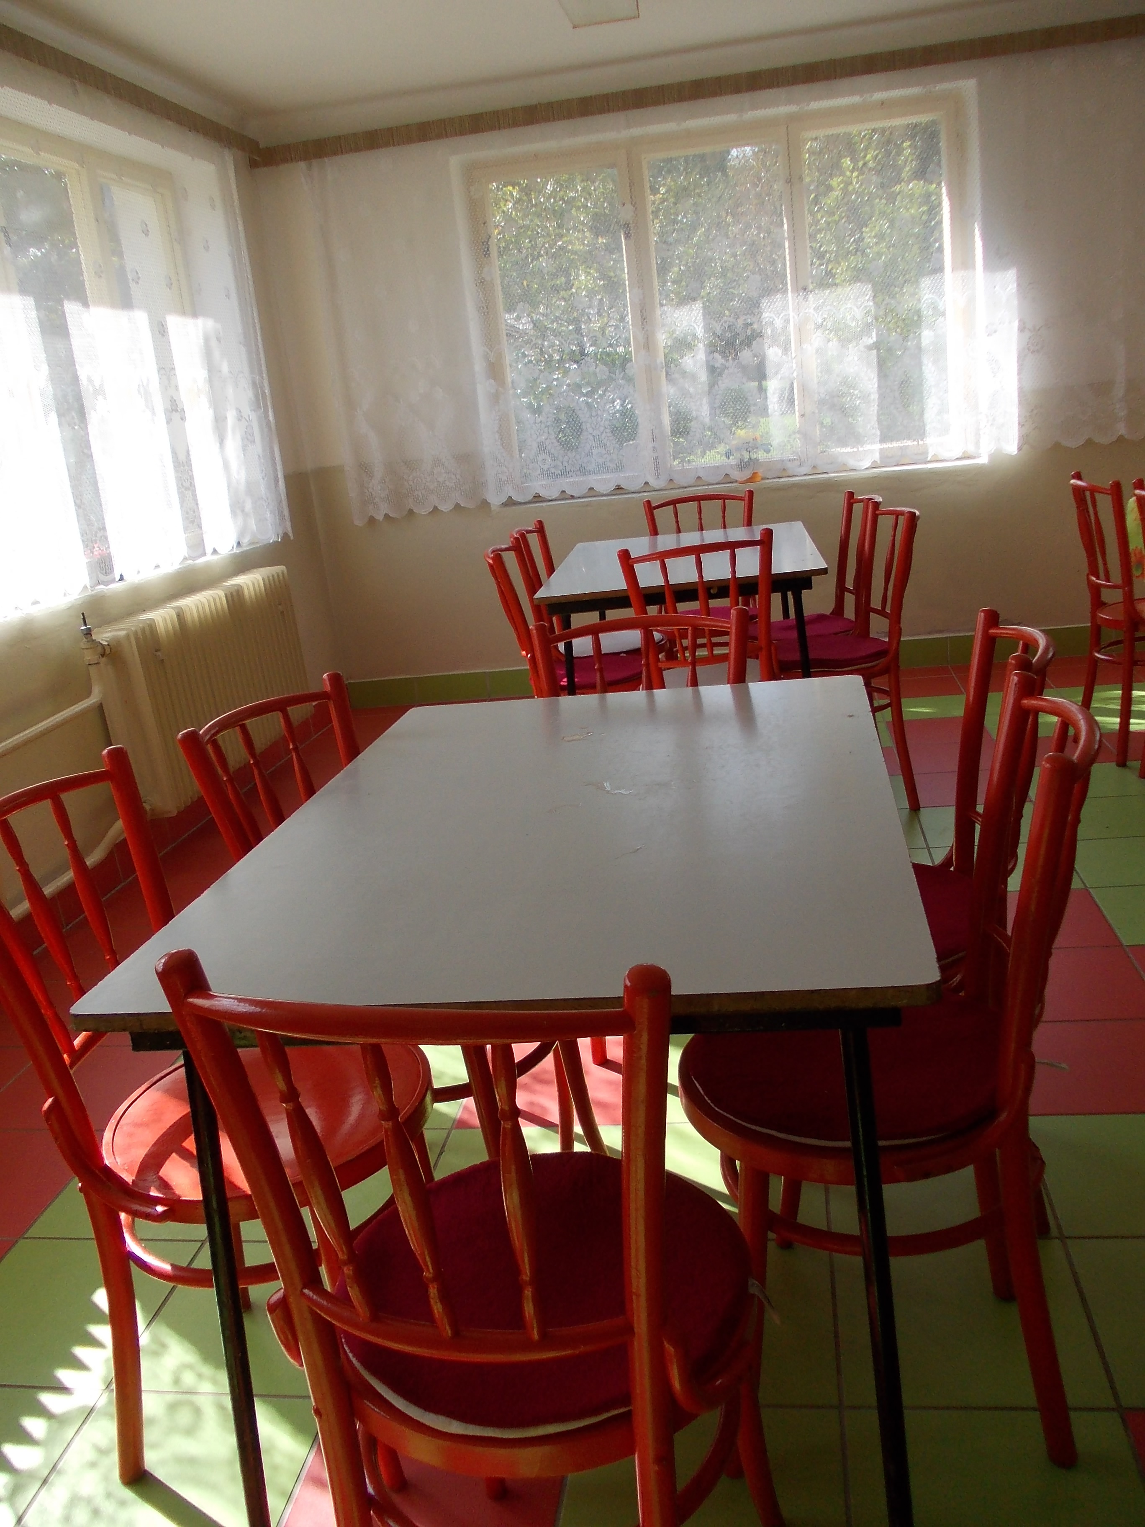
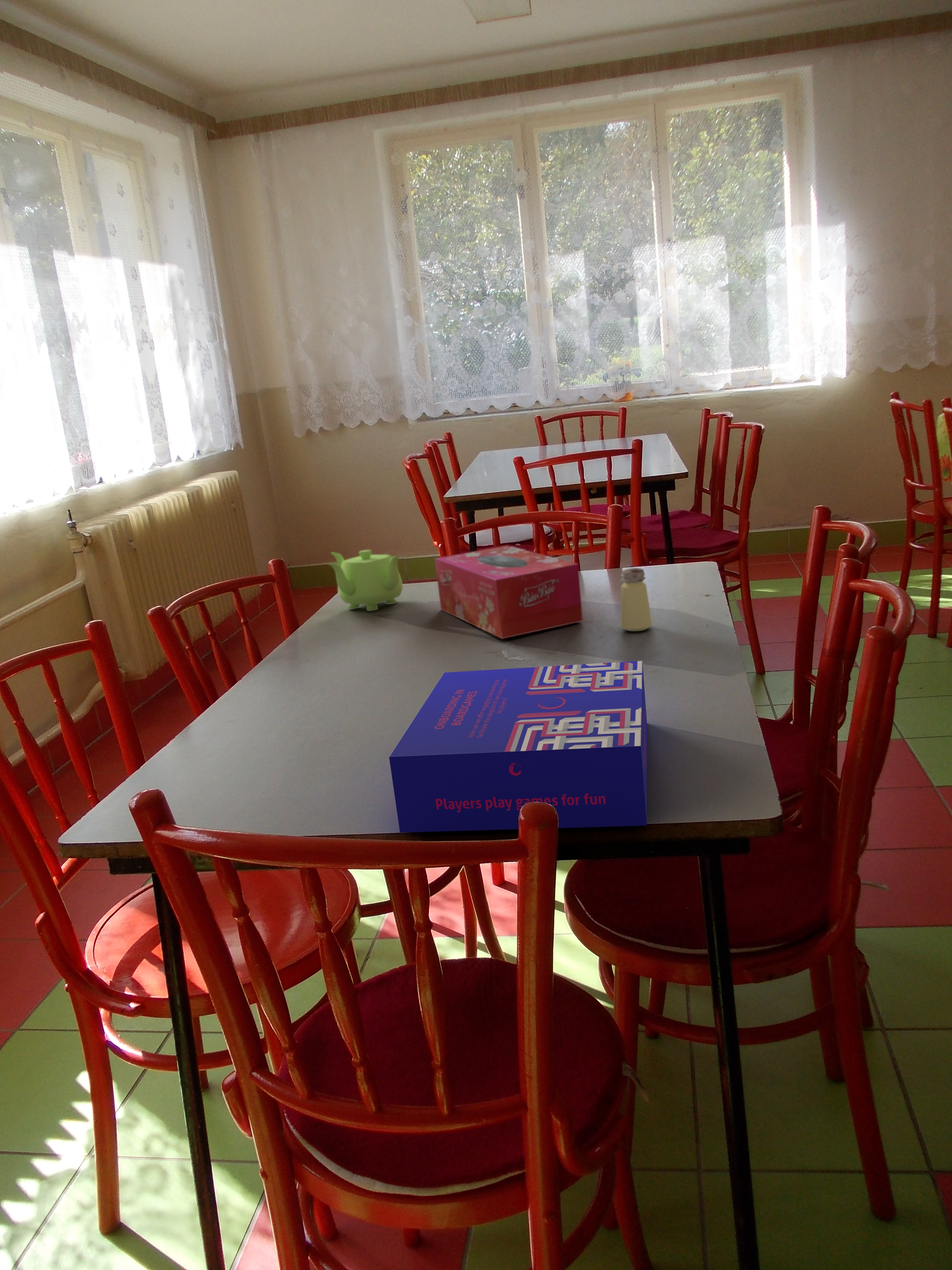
+ board game [389,660,648,833]
+ saltshaker [620,567,652,632]
+ tissue box [434,545,584,639]
+ teapot [327,549,403,611]
